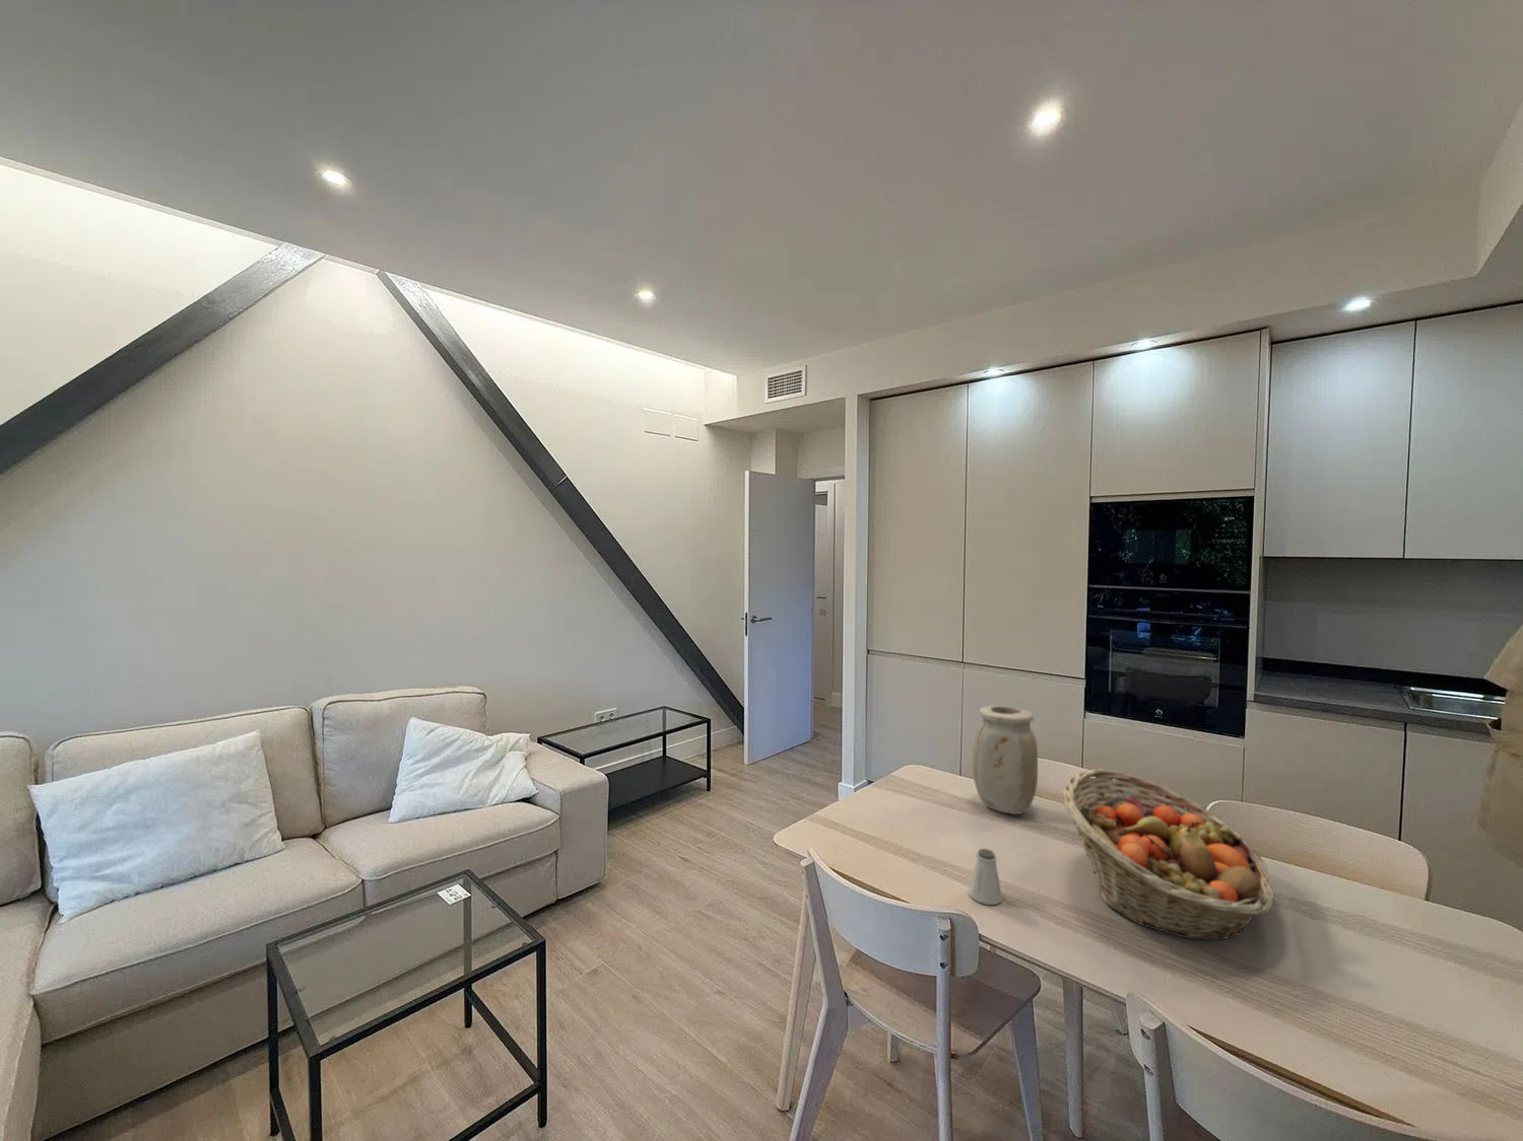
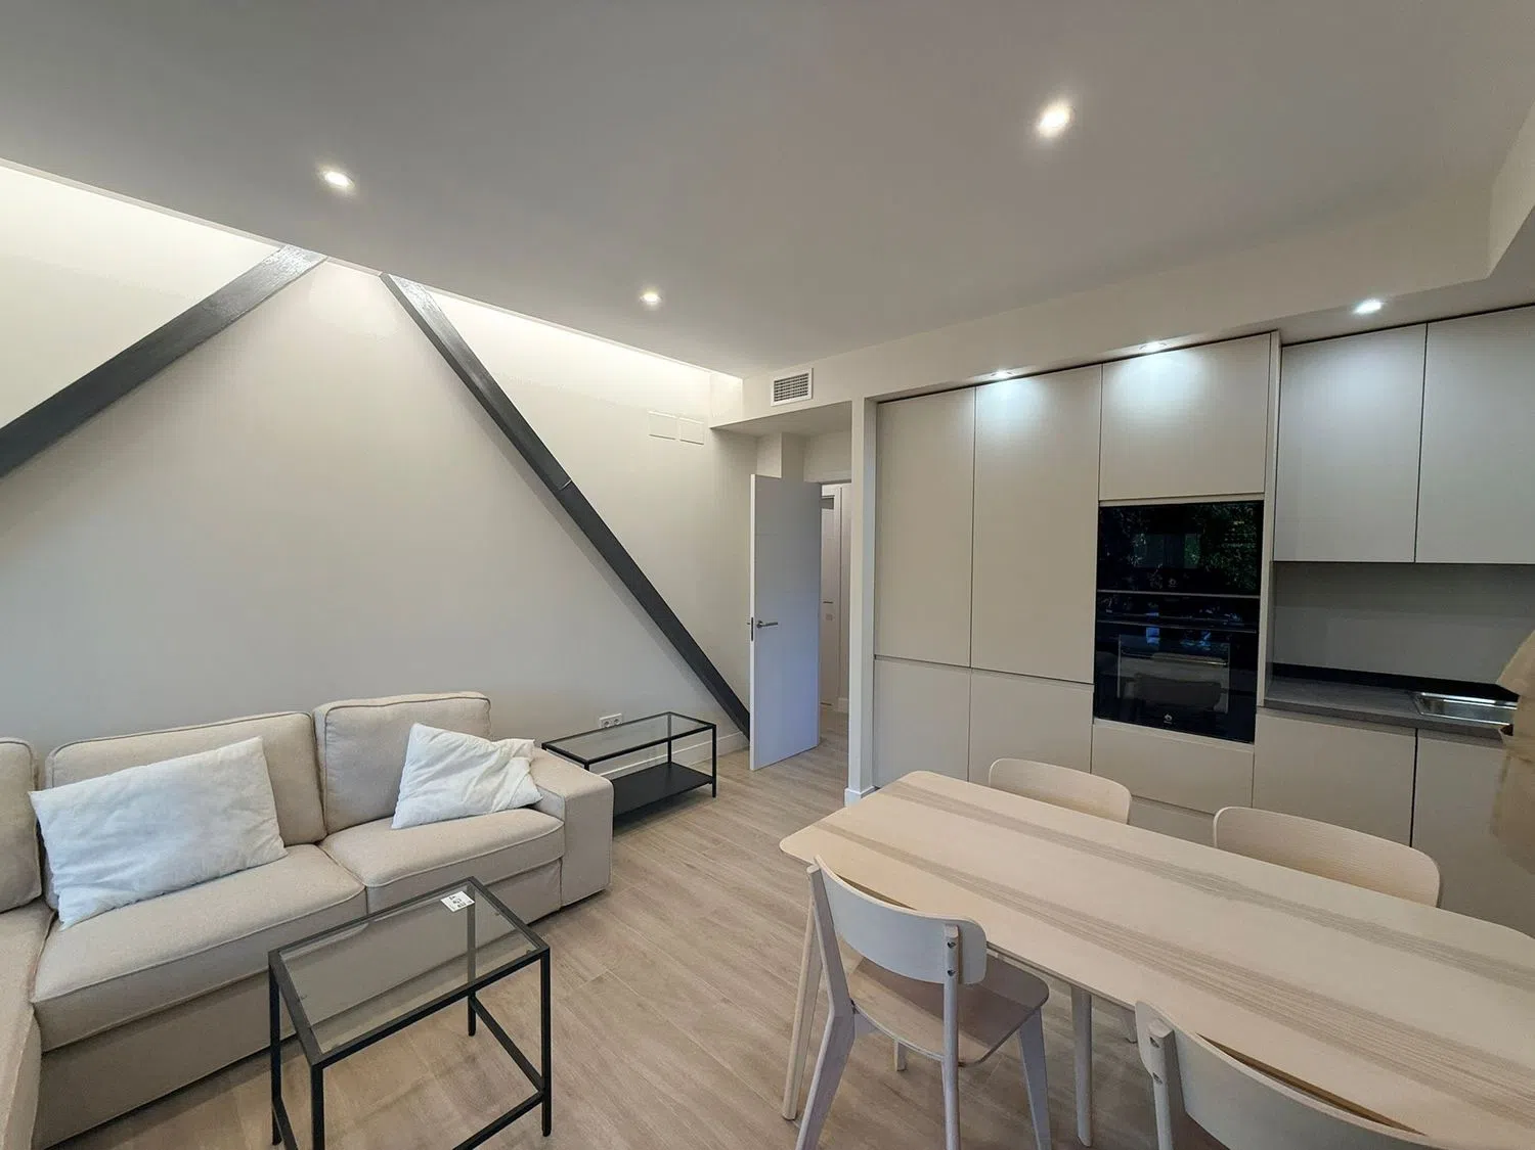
- vase [971,705,1039,815]
- saltshaker [968,847,1004,906]
- fruit basket [1063,768,1275,941]
